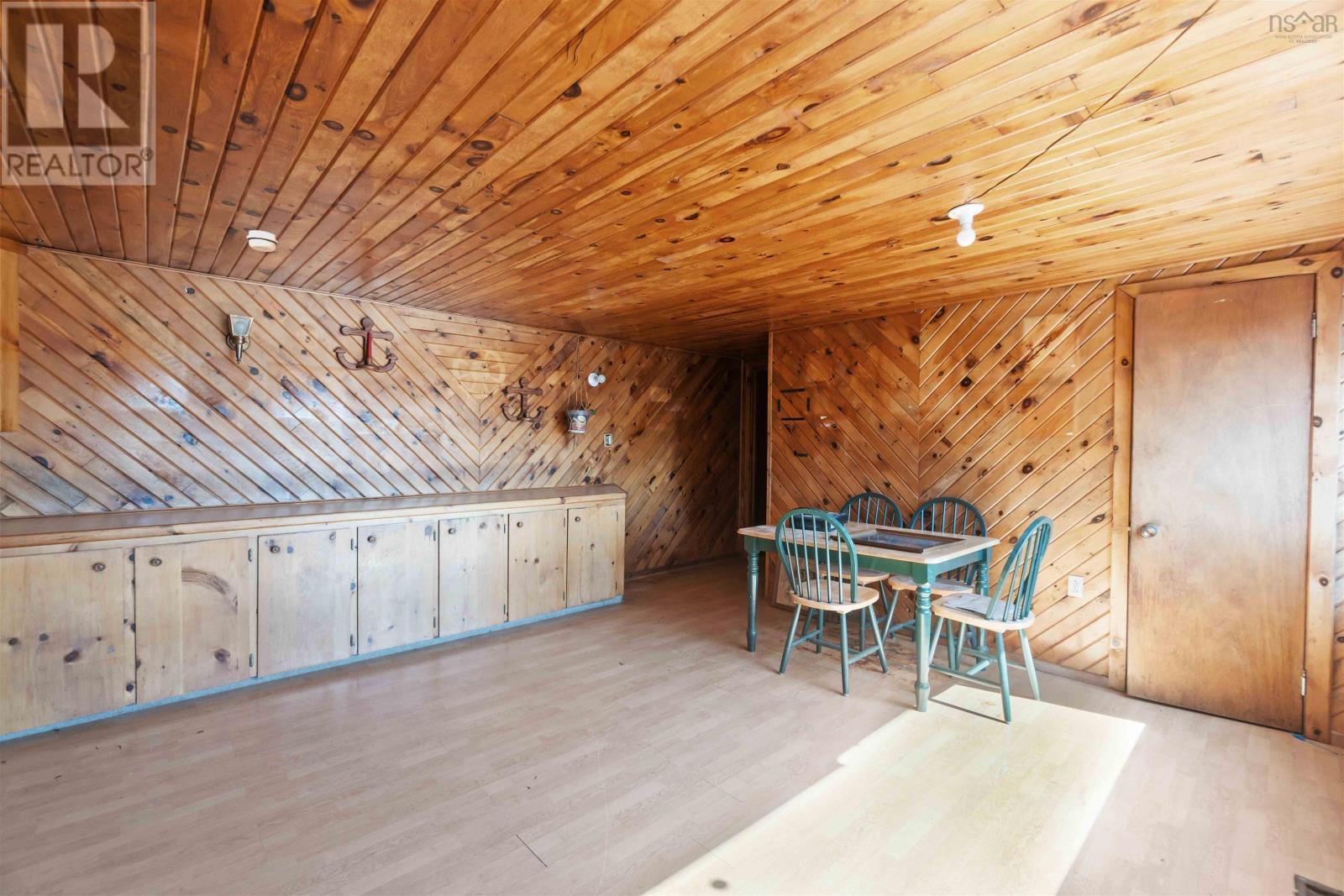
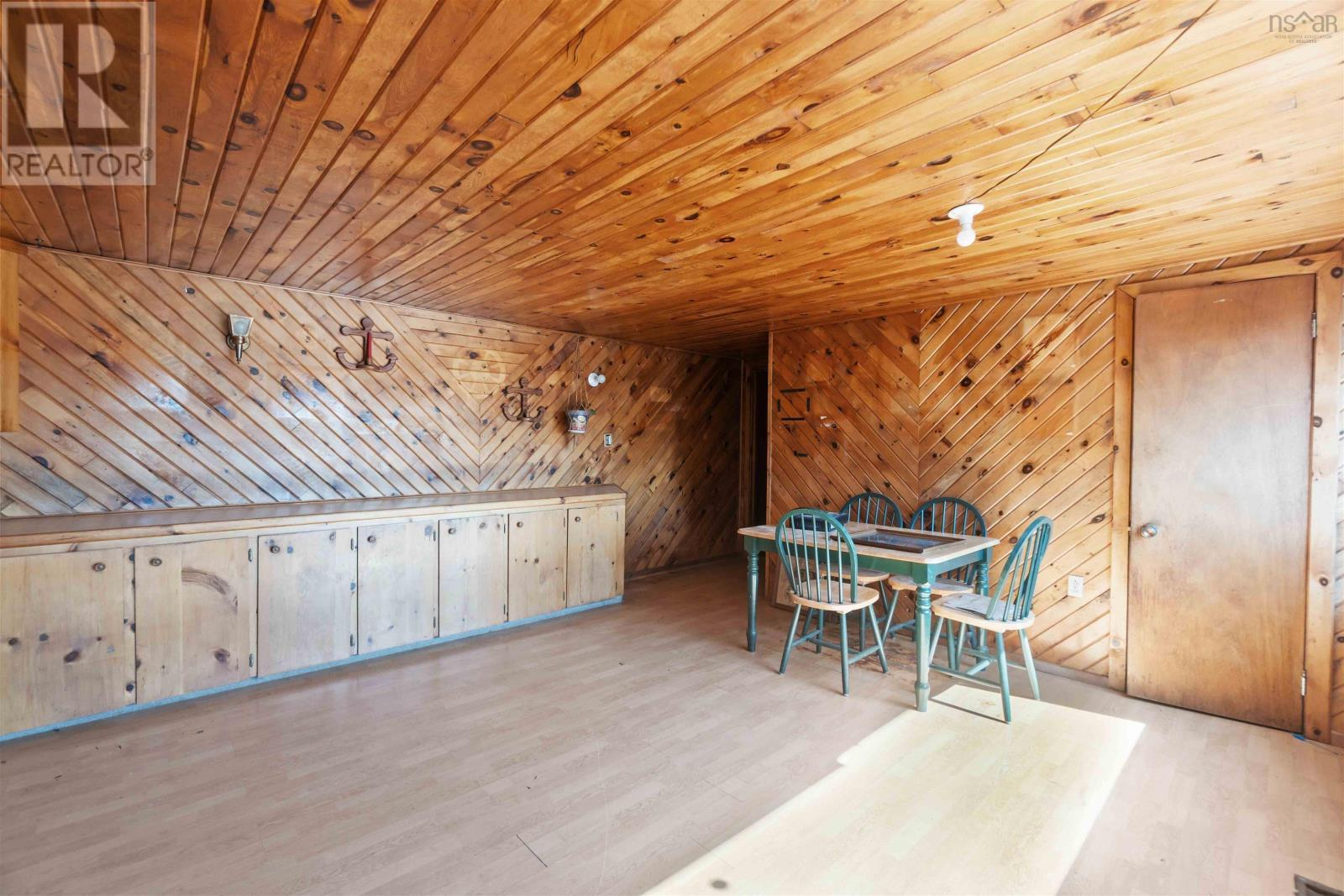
- smoke detector [246,229,279,253]
